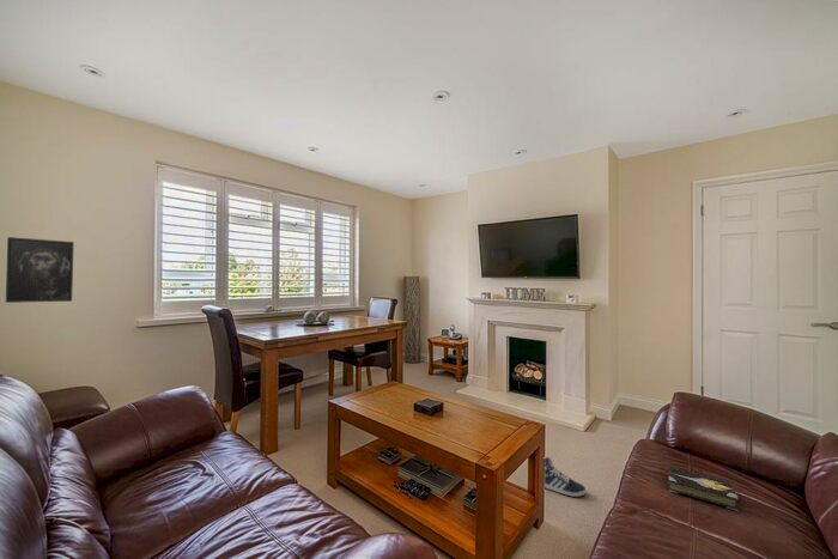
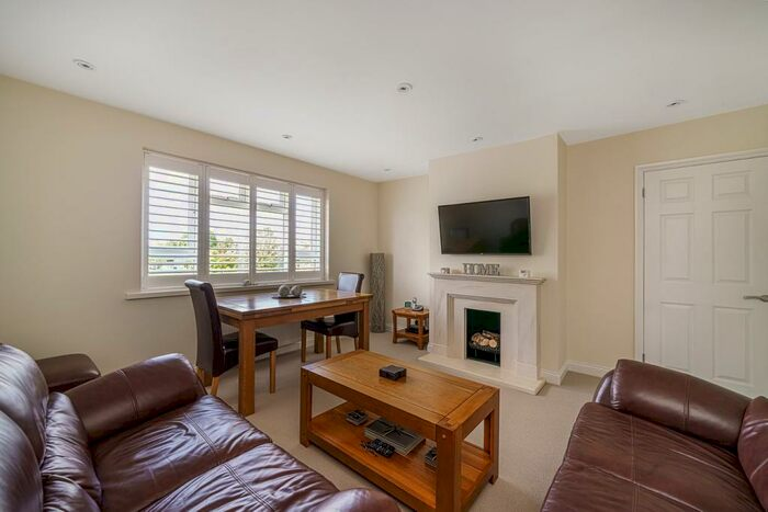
- sneaker [544,456,587,498]
- hardback book [660,464,739,512]
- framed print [5,236,75,304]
